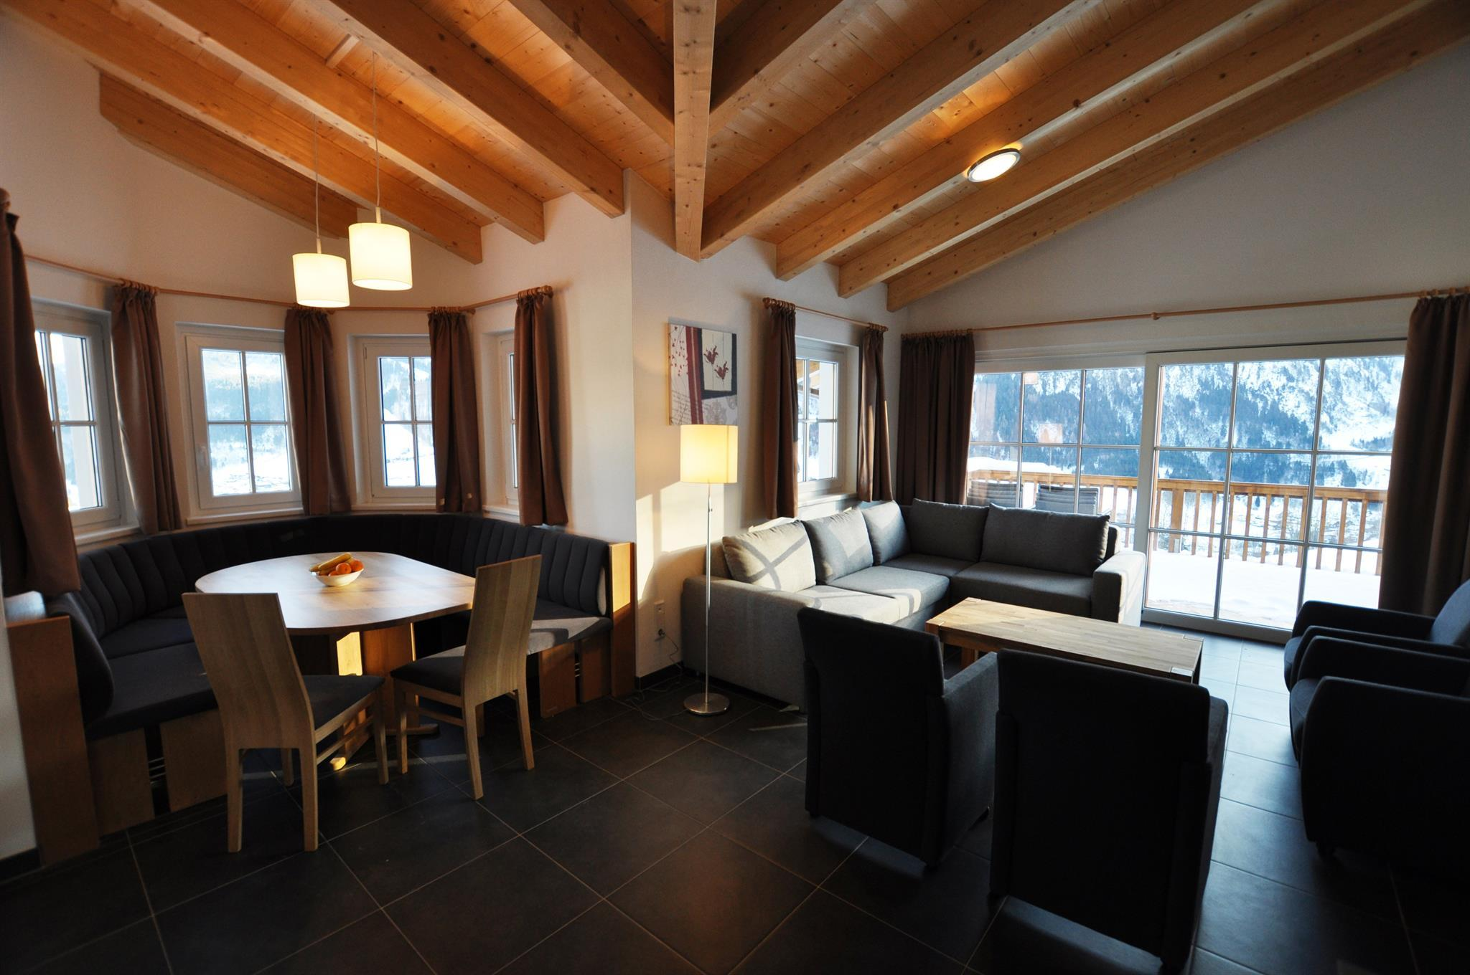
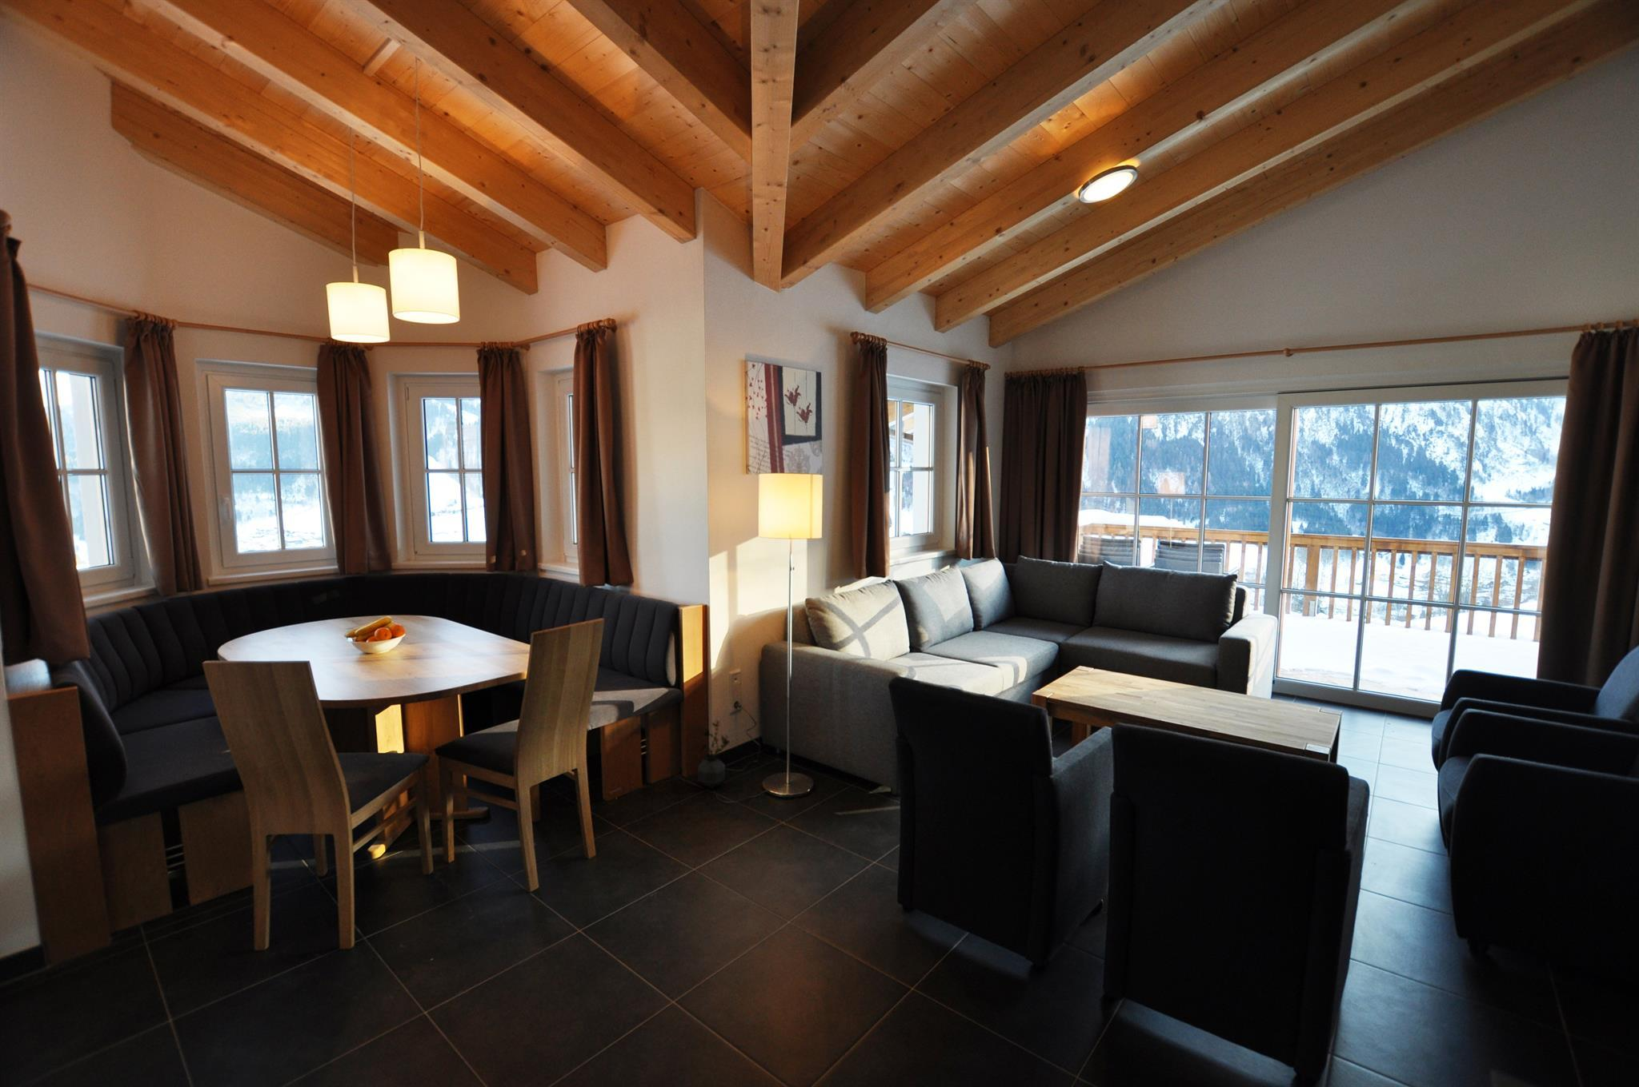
+ potted plant [697,719,731,789]
